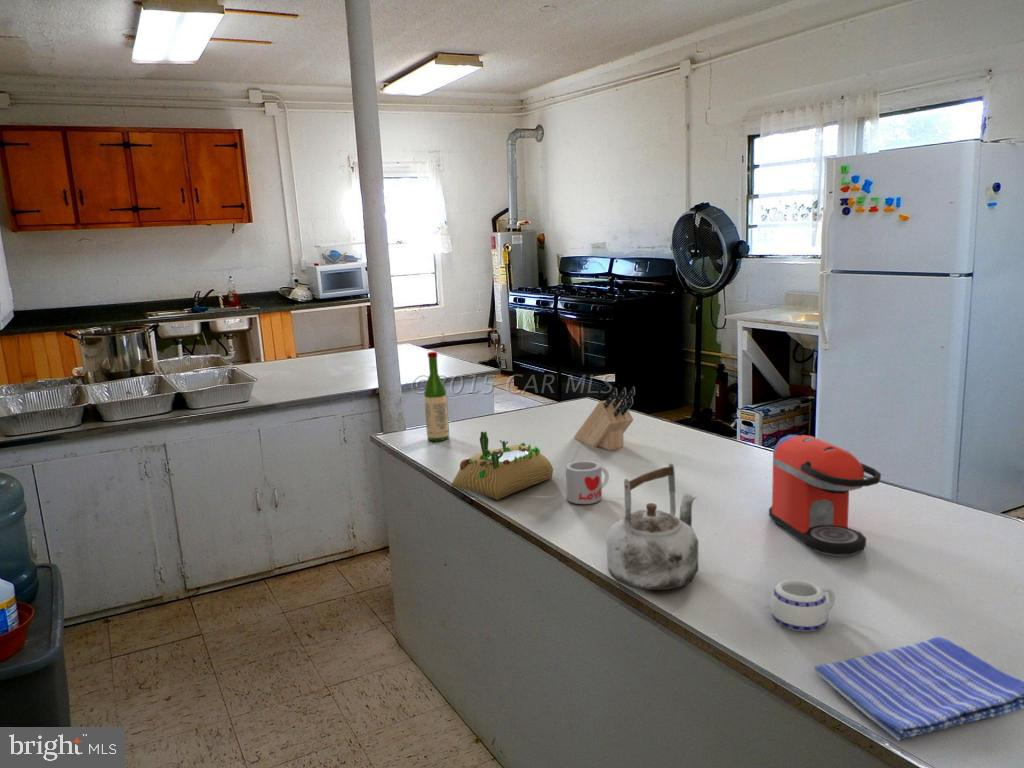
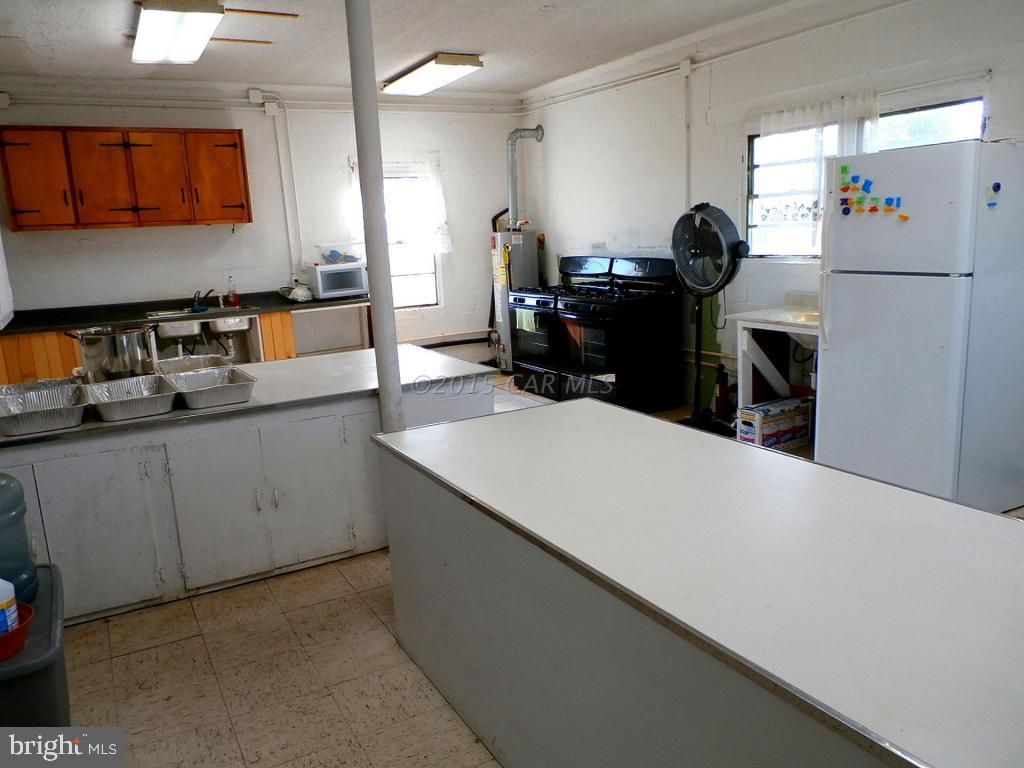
- dish towel [813,636,1024,742]
- coffee maker [768,434,882,557]
- succulent planter [450,431,554,501]
- knife block [573,386,637,451]
- kettle [605,462,699,591]
- wine bottle [423,351,450,442]
- mug [770,578,836,632]
- mug [565,460,610,505]
